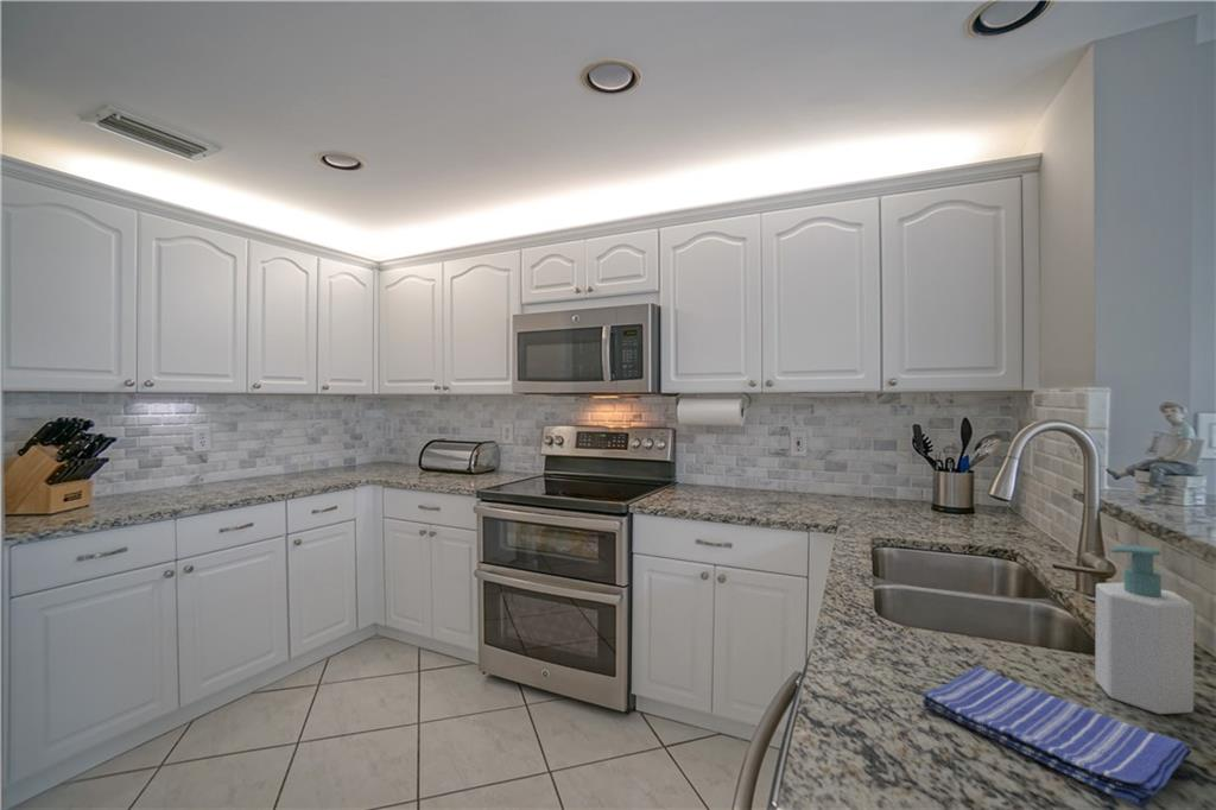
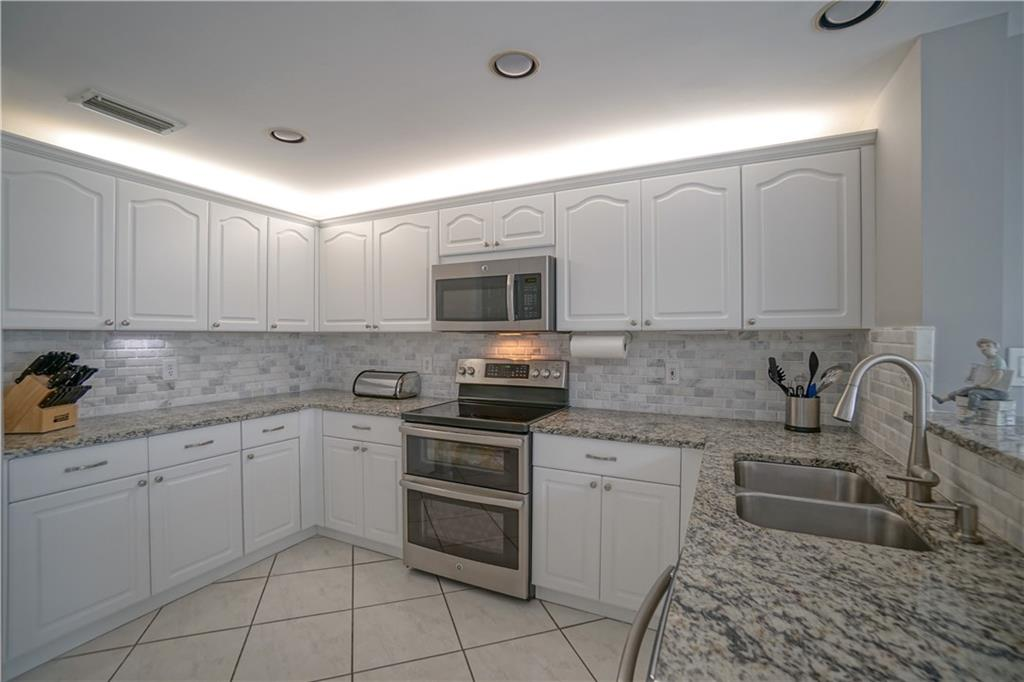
- dish towel [920,665,1192,810]
- soap bottle [1094,544,1195,715]
